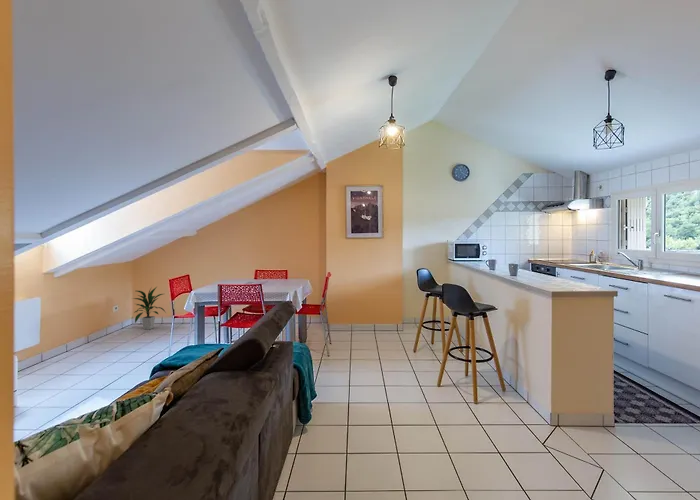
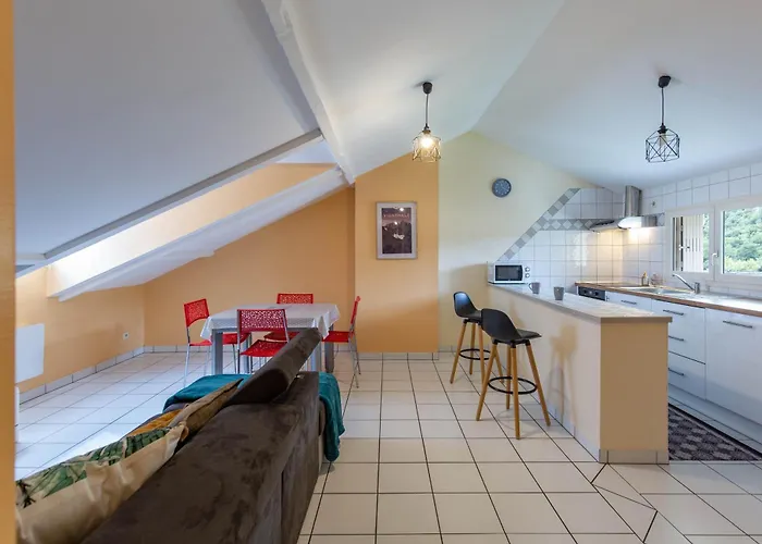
- indoor plant [132,286,167,330]
